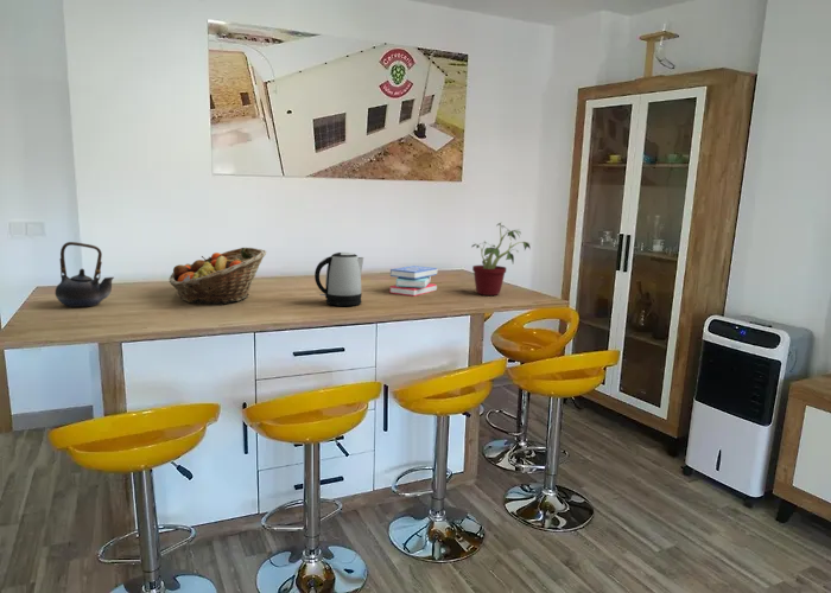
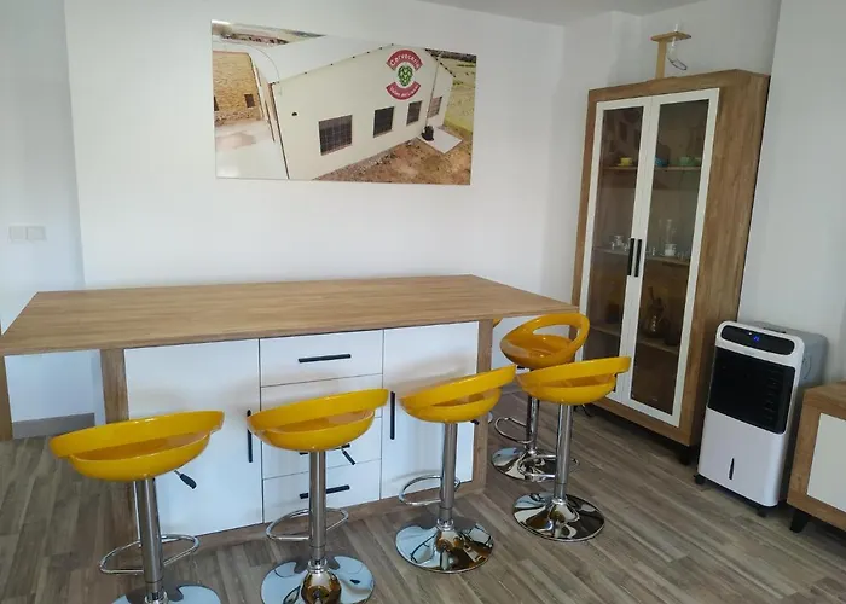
- teapot [55,241,115,308]
- fruit basket [169,247,267,305]
- potted plant [470,221,532,296]
- book [389,264,438,298]
- kettle [313,251,364,307]
